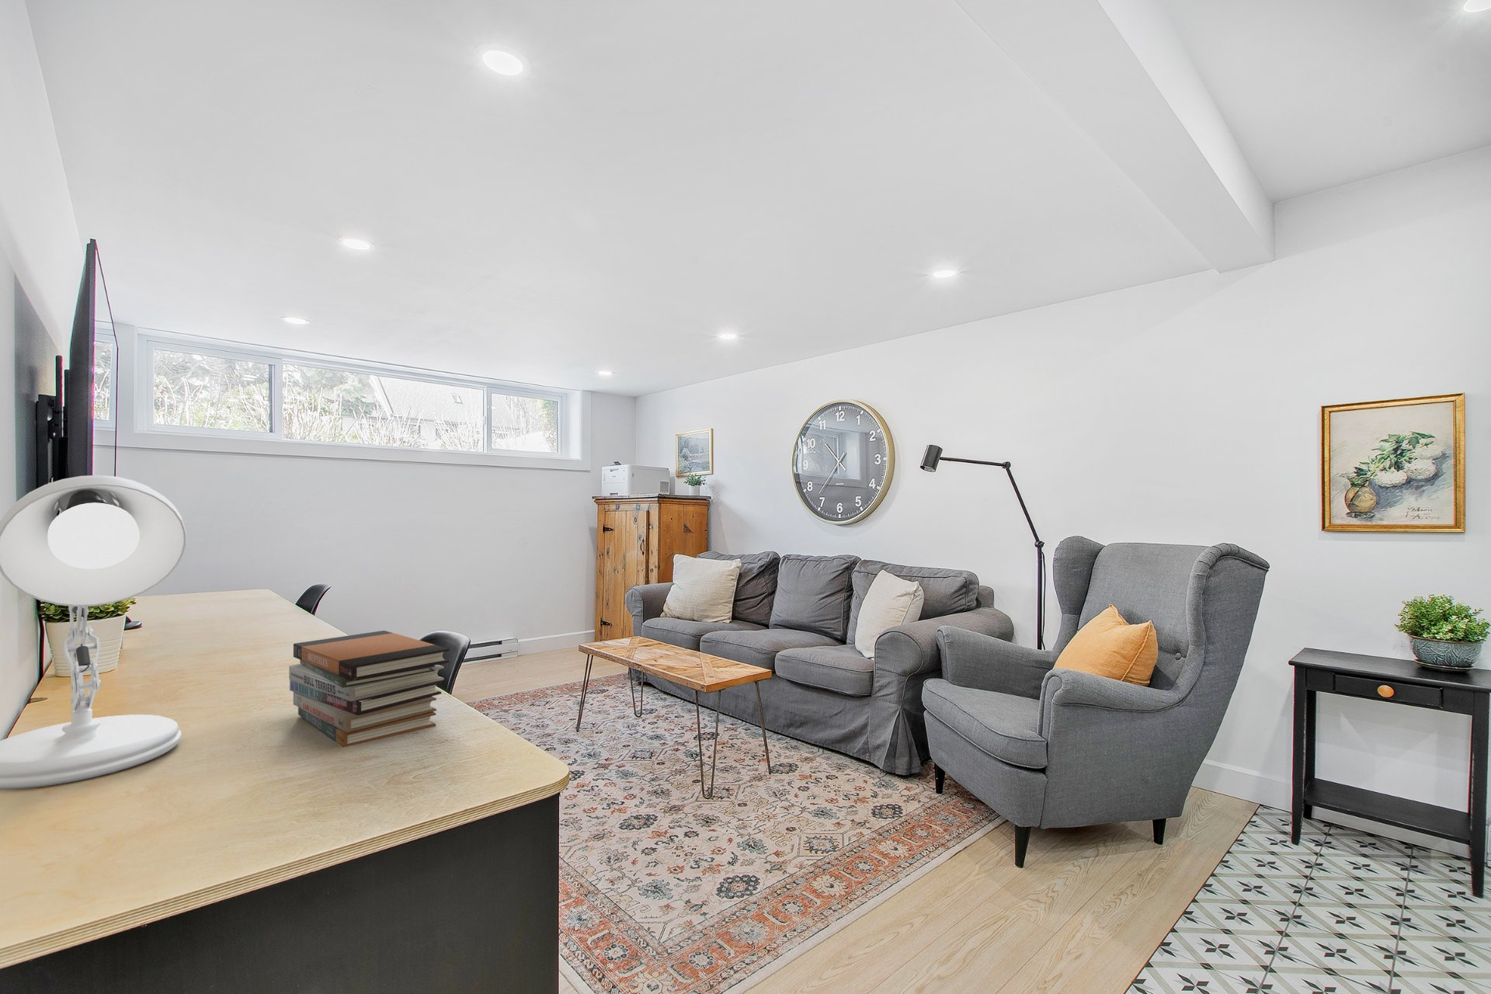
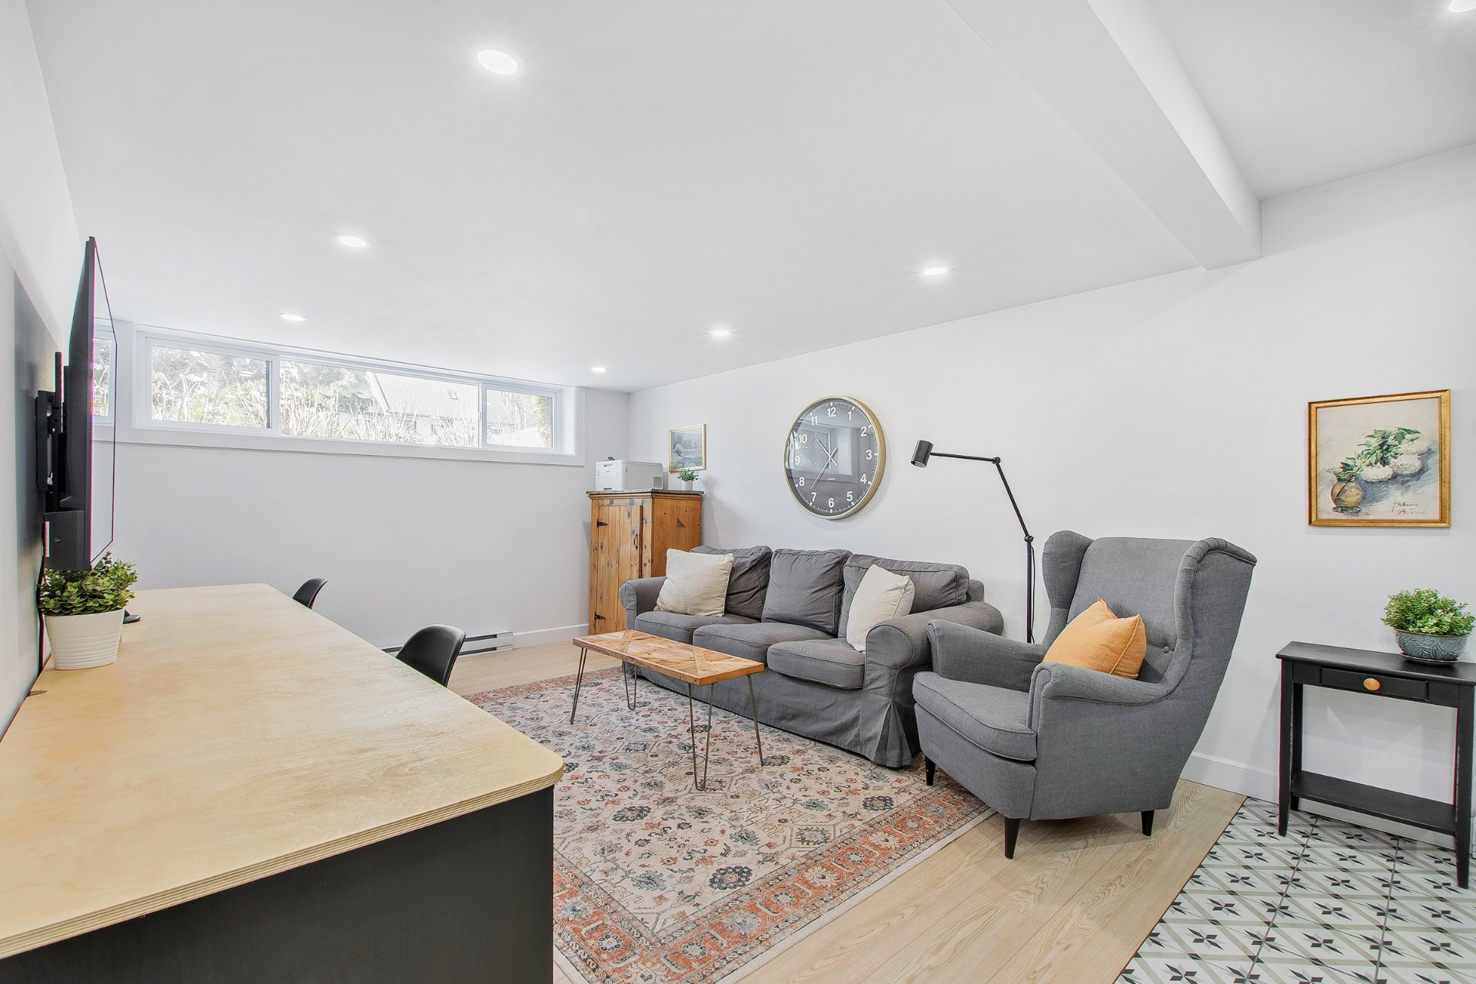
- desk lamp [0,475,187,791]
- book stack [288,630,449,748]
